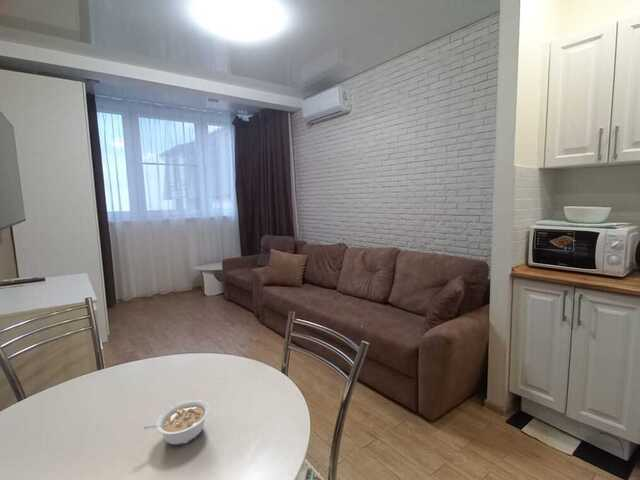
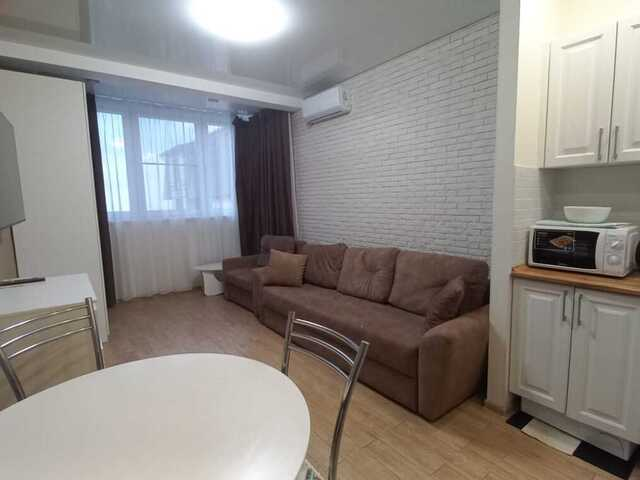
- legume [142,399,211,447]
